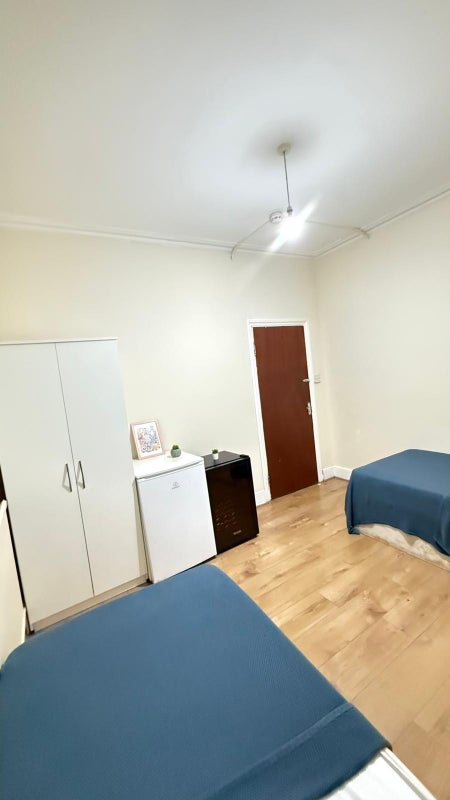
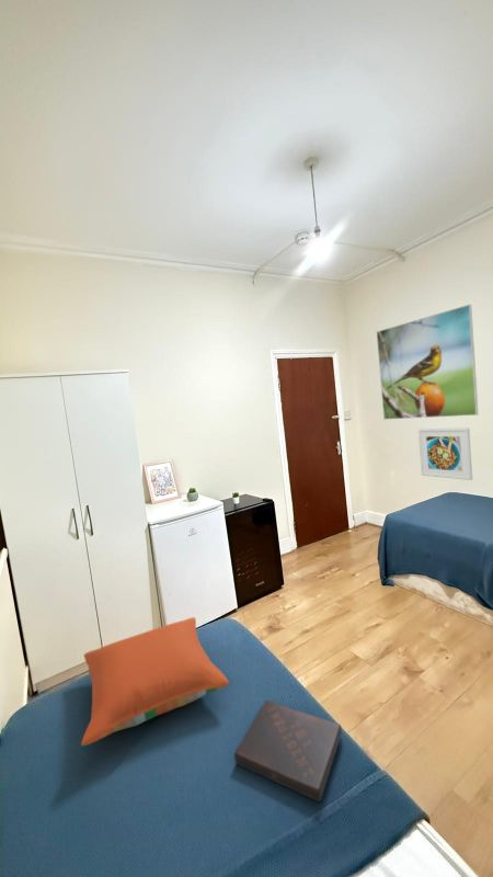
+ pillow [80,616,230,748]
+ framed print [417,426,473,481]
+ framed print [376,304,480,421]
+ book [233,699,343,802]
